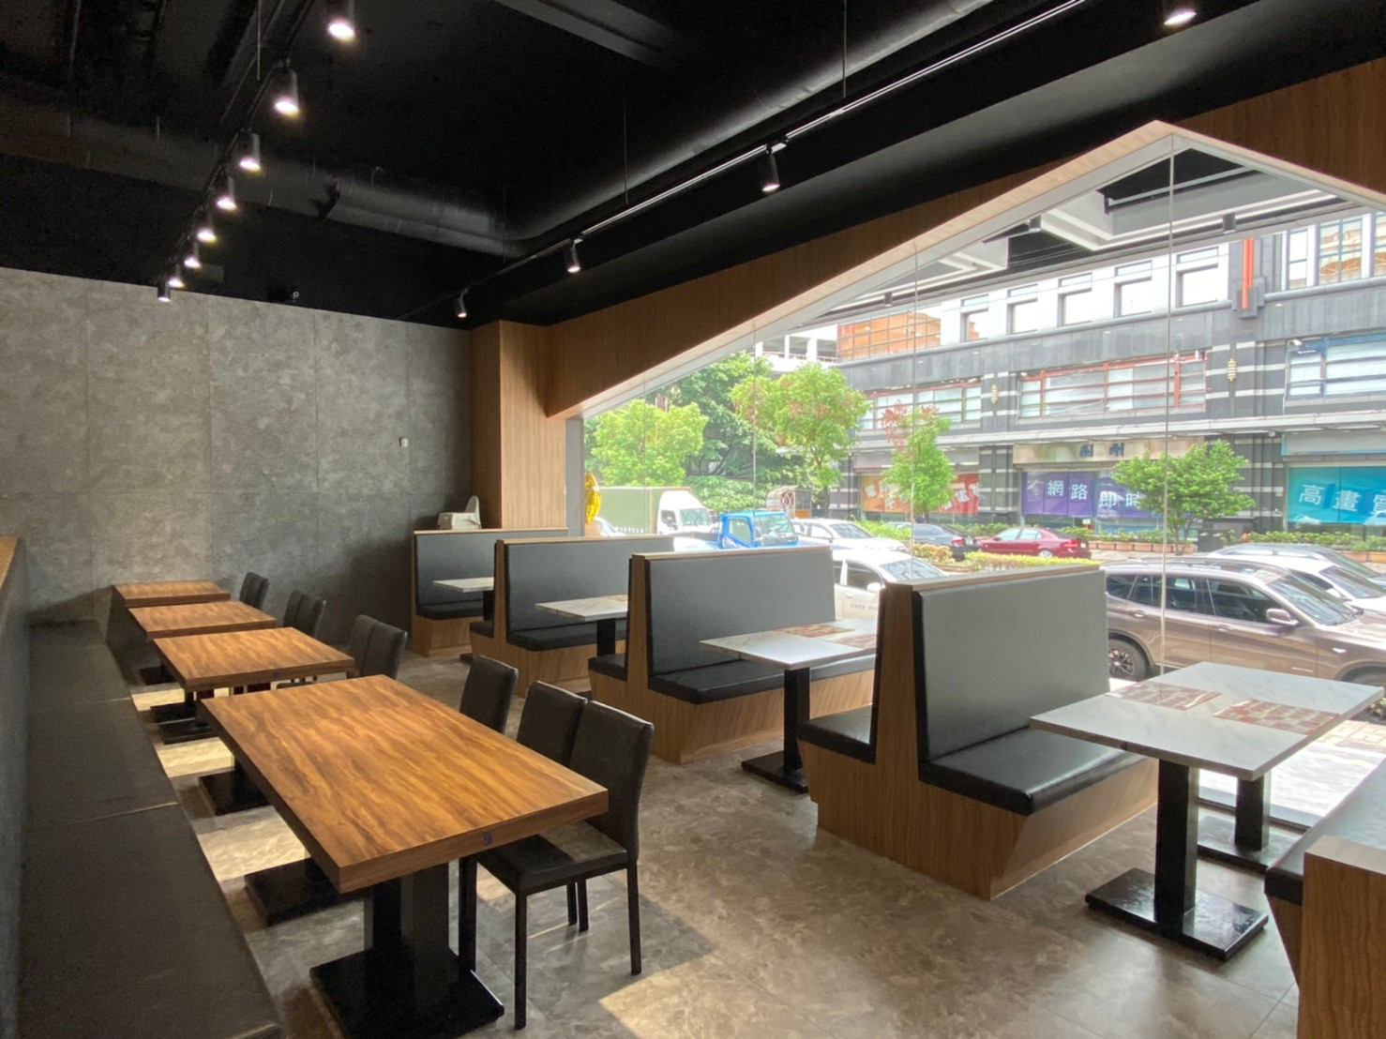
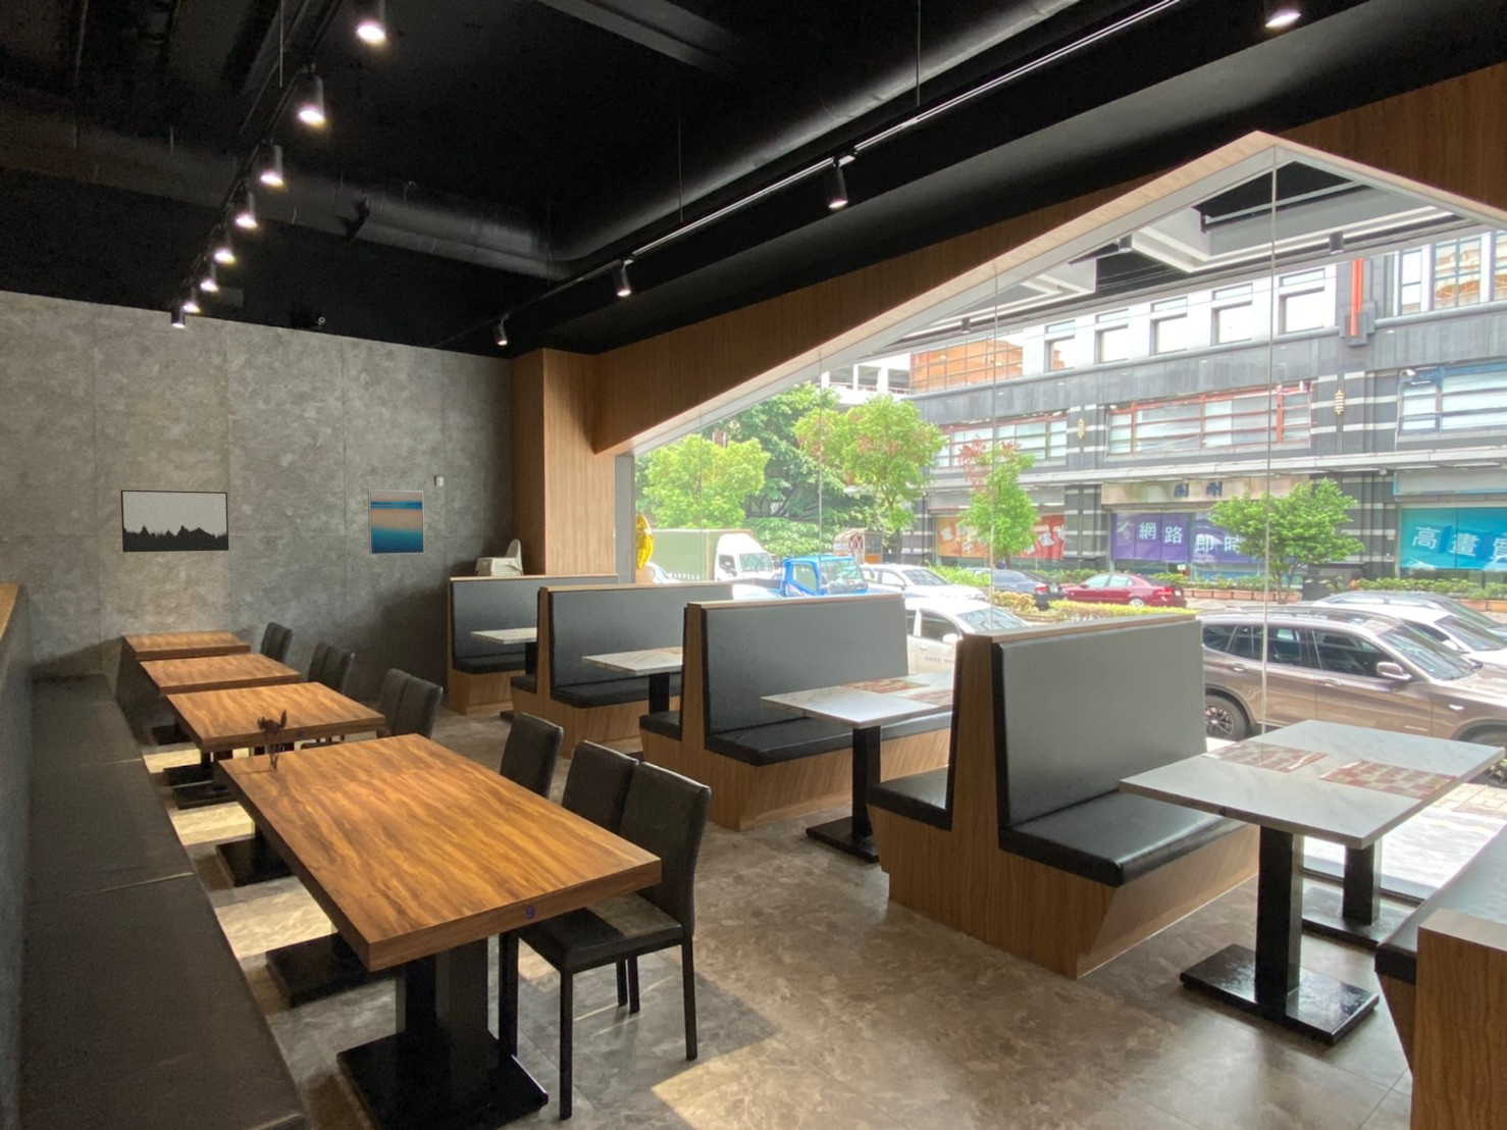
+ wall art [120,489,230,553]
+ wall art [367,489,426,556]
+ utensil holder [256,707,288,772]
